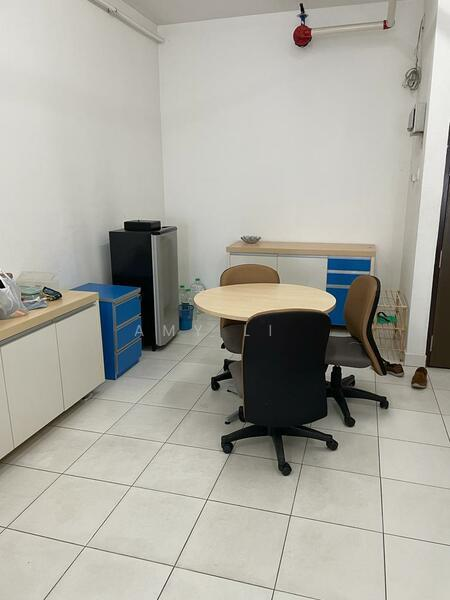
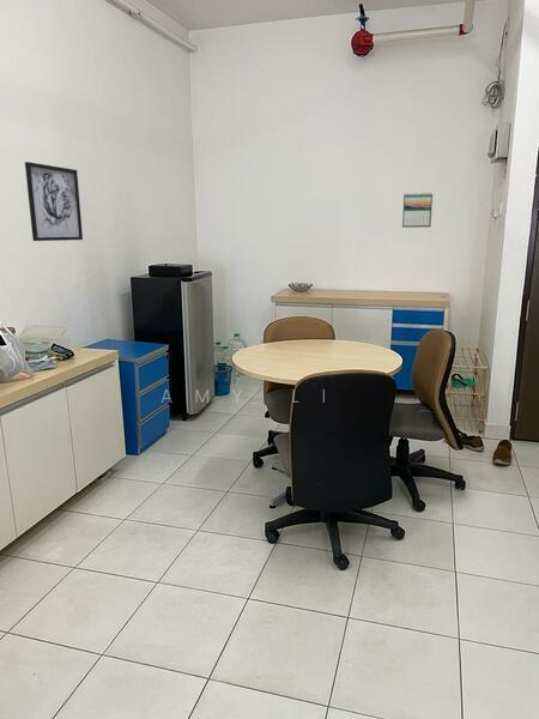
+ wall art [24,161,84,242]
+ calendar [401,192,434,229]
